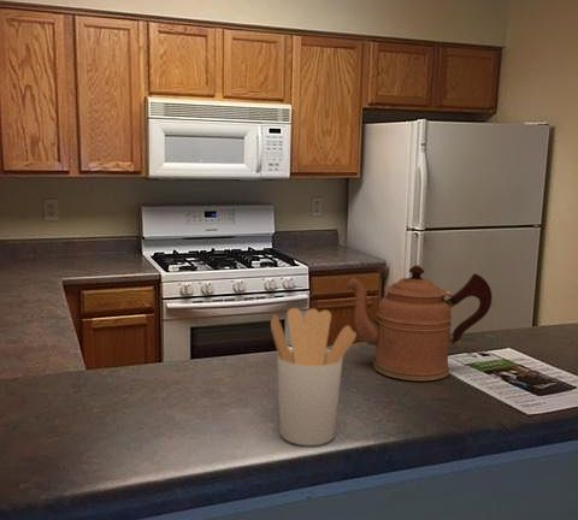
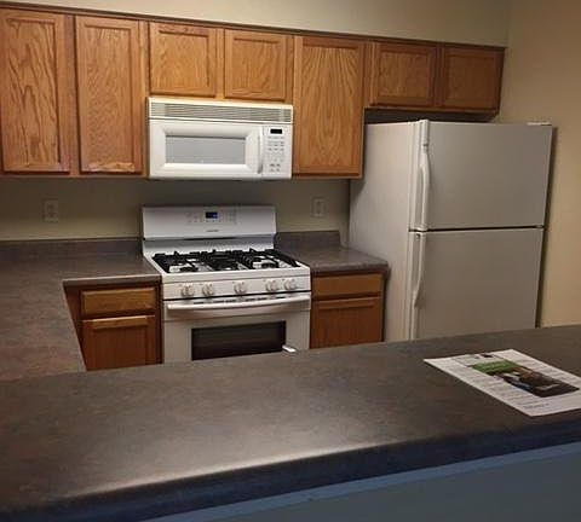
- utensil holder [270,307,358,447]
- coffeepot [344,264,493,382]
